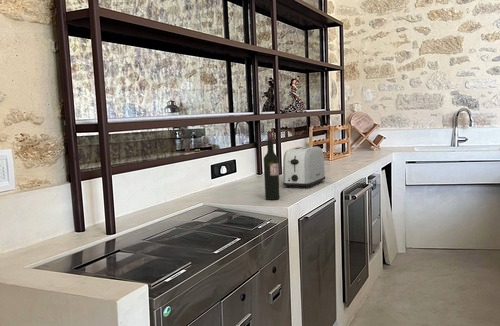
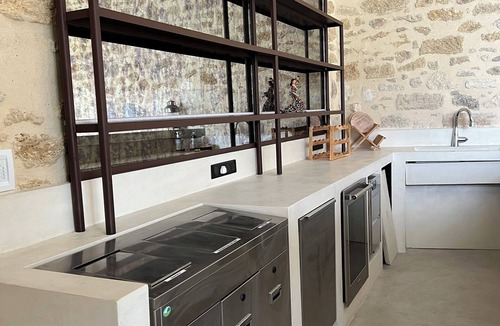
- toaster [282,146,326,189]
- wine bottle [263,130,281,201]
